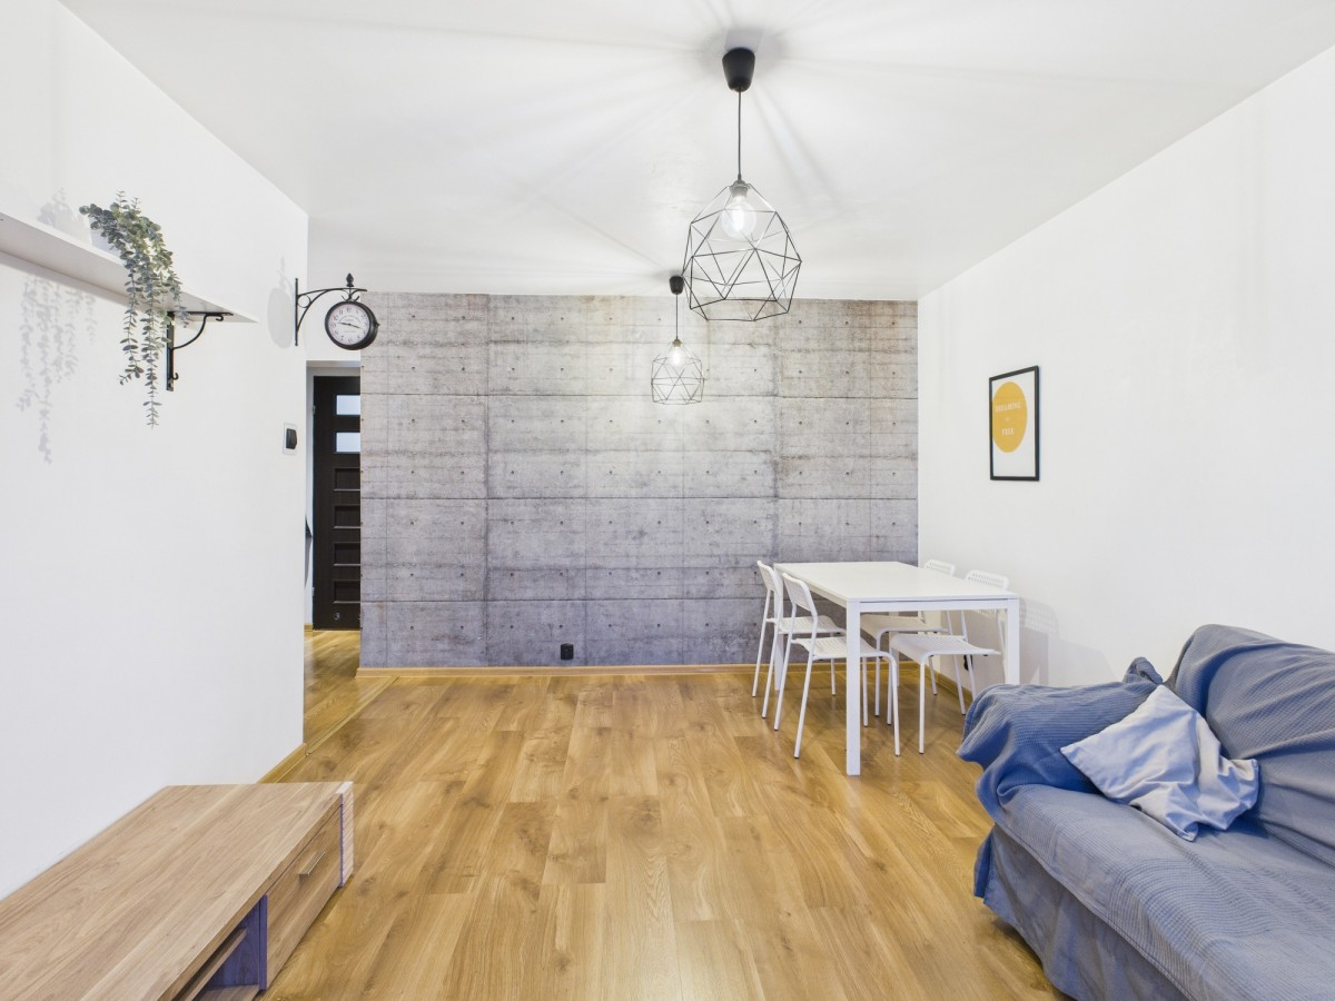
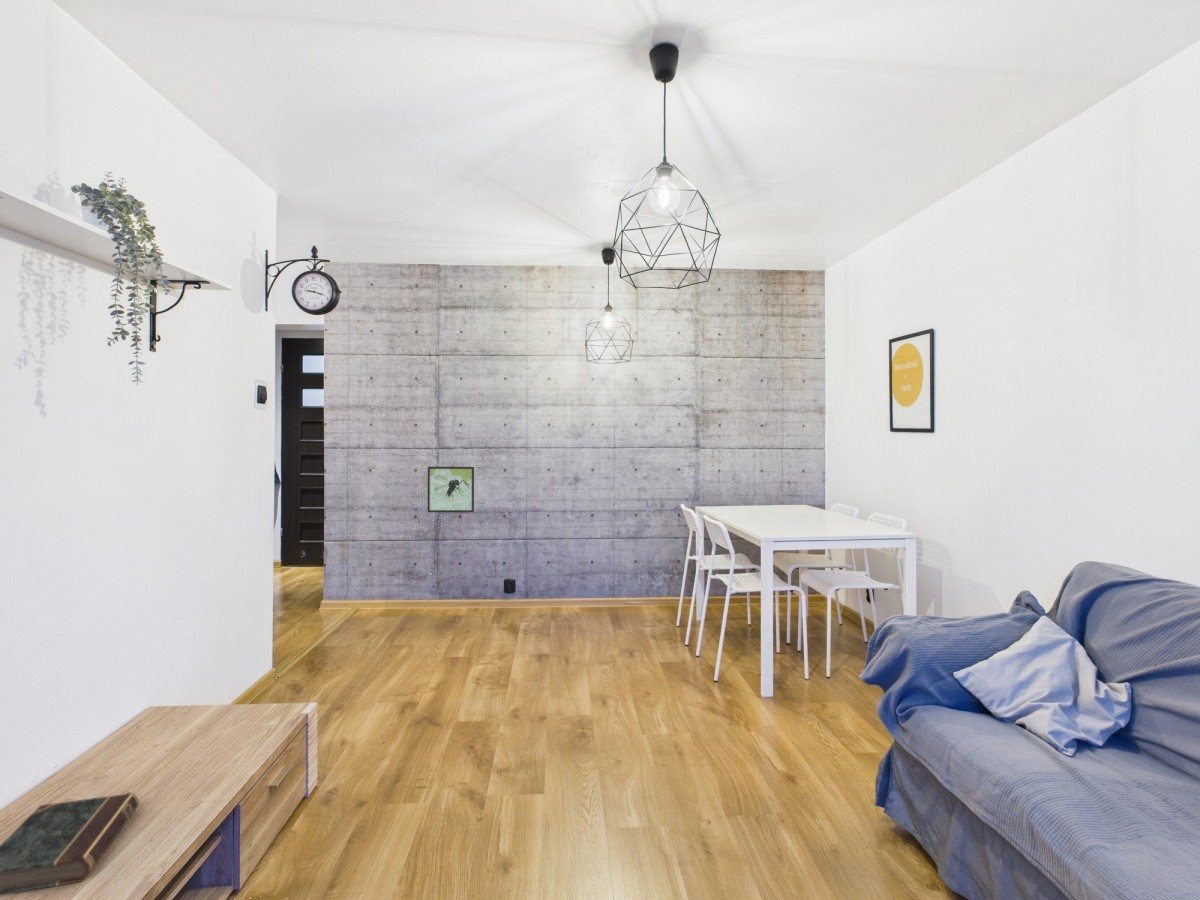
+ book [0,792,140,896]
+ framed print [427,466,475,513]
